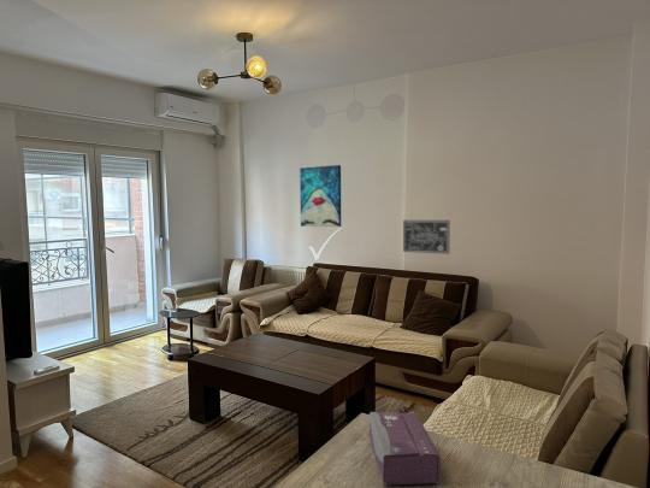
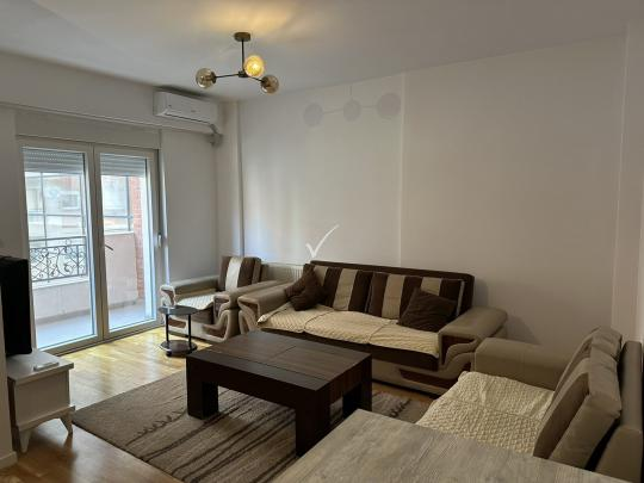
- wall art [402,219,451,255]
- wall art [299,164,342,228]
- tissue box [368,411,442,486]
